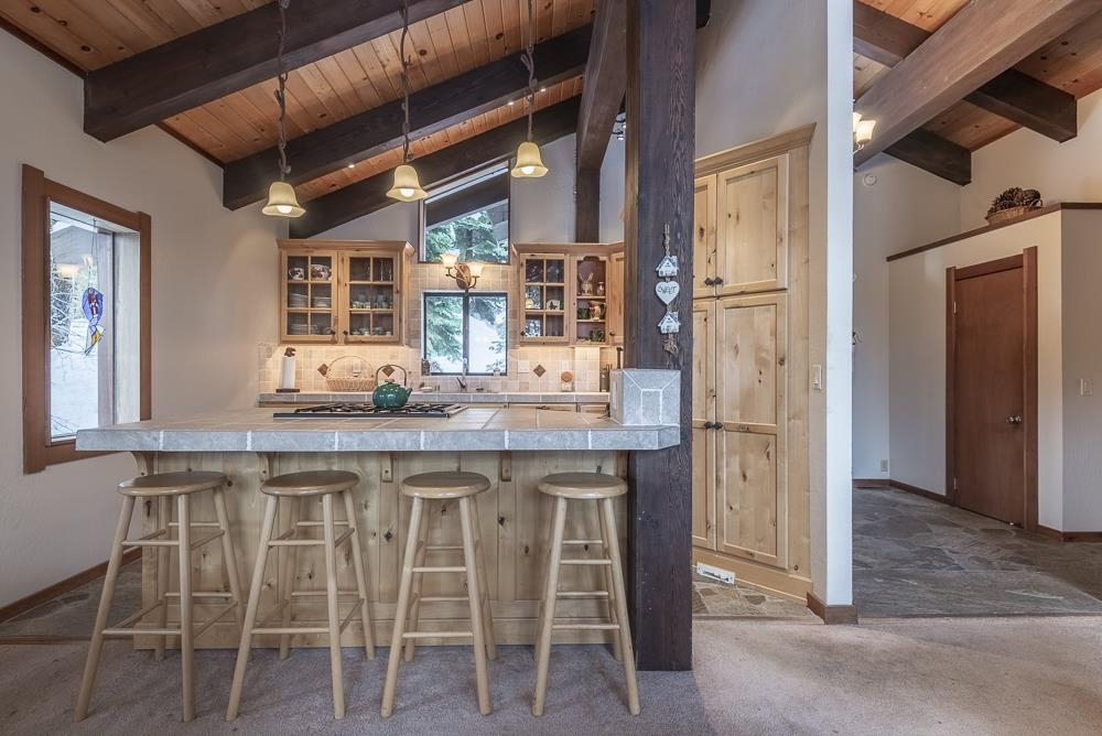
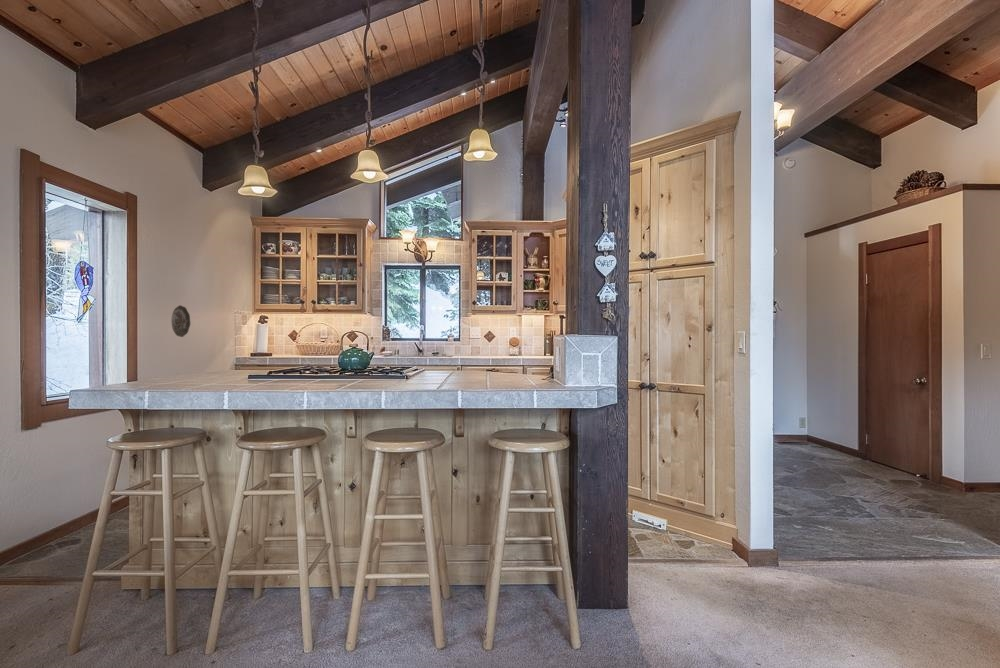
+ decorative plate [170,304,191,338]
